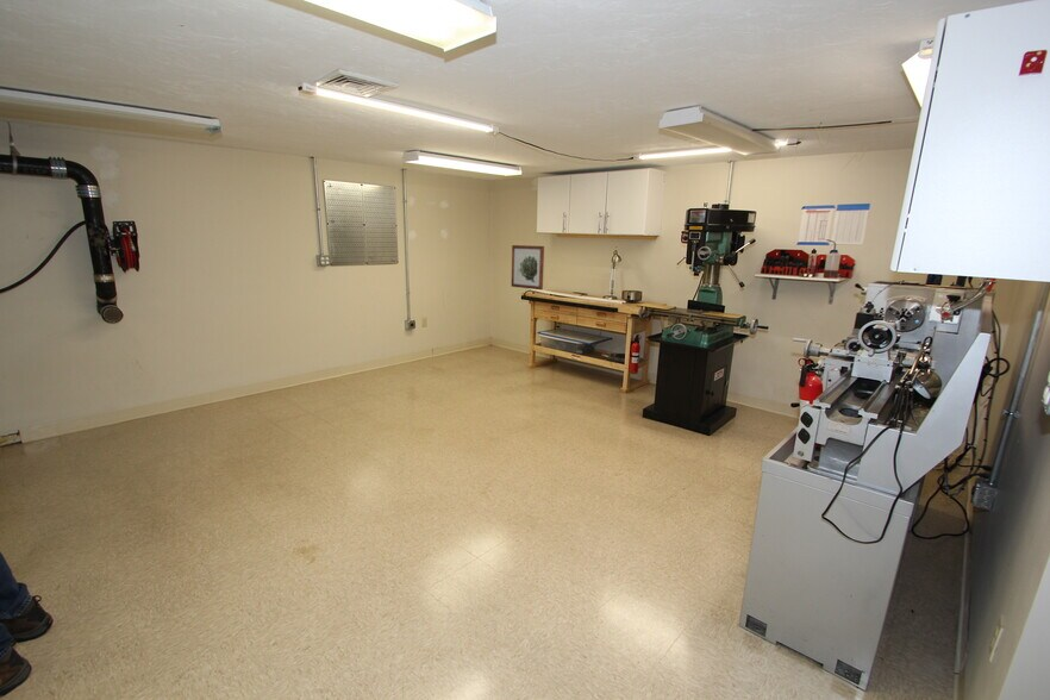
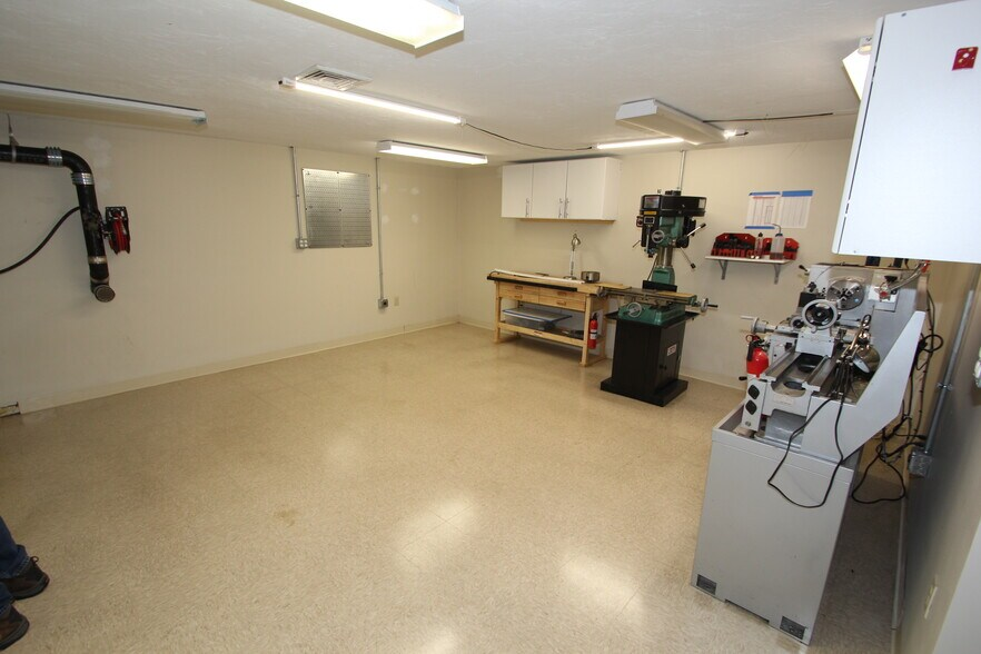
- wall art [511,244,545,290]
